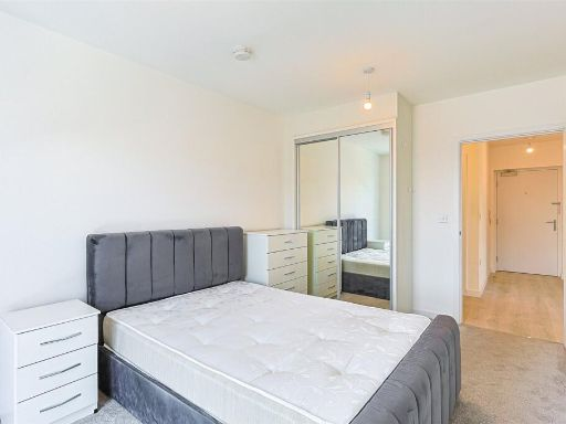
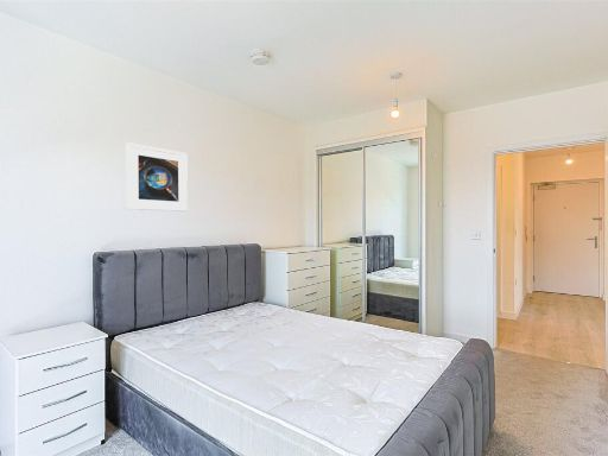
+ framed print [126,141,189,213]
